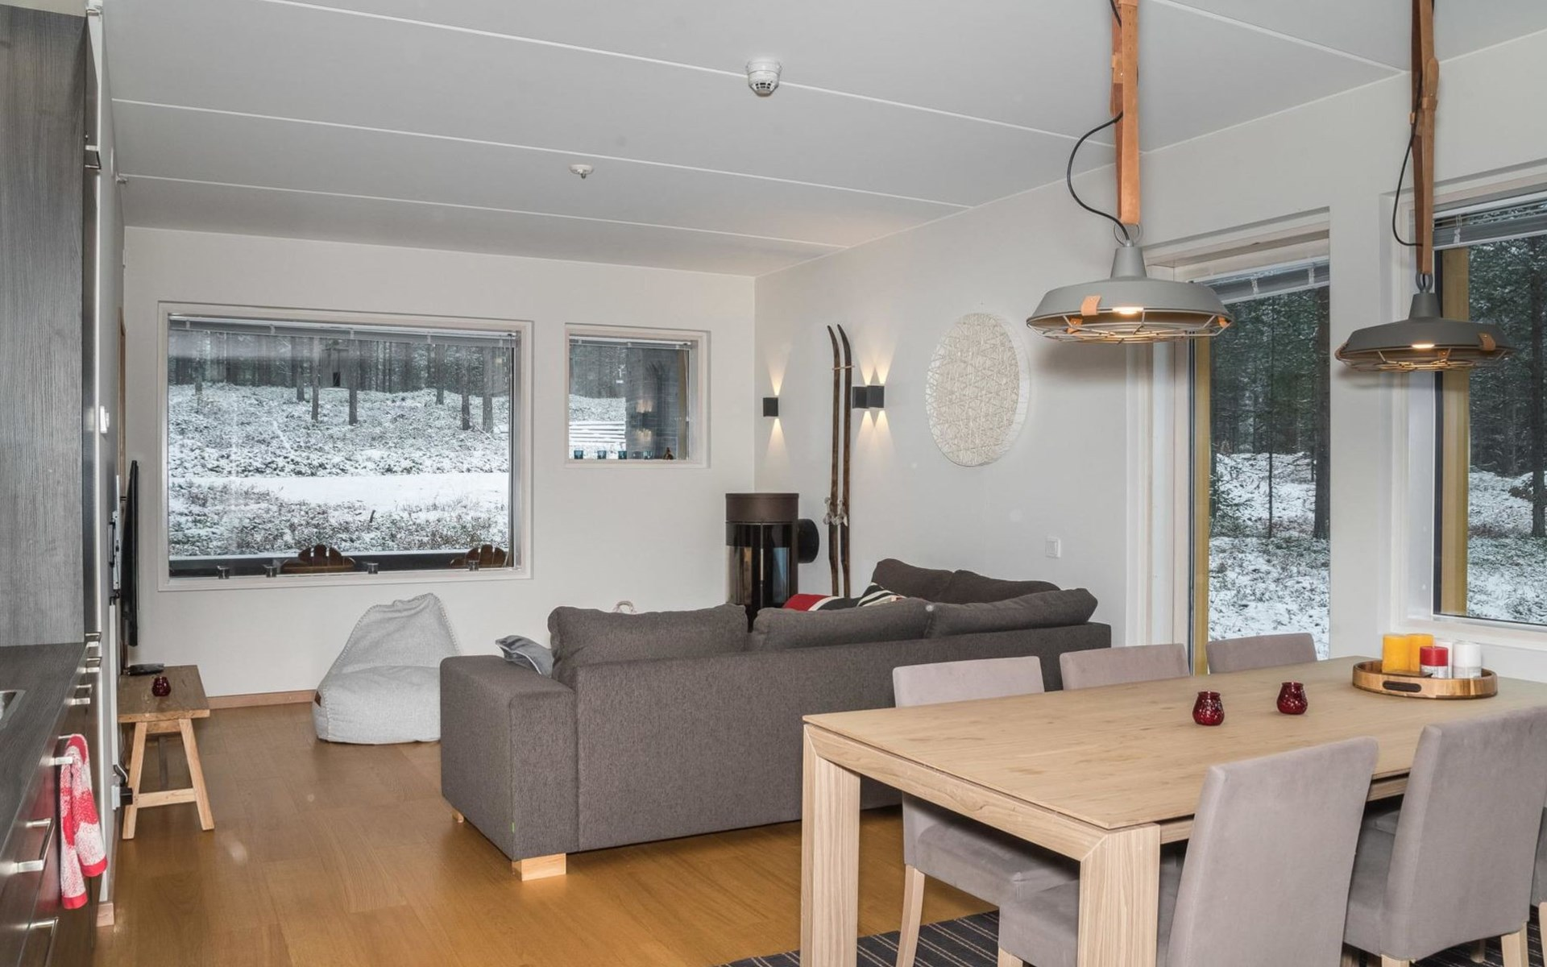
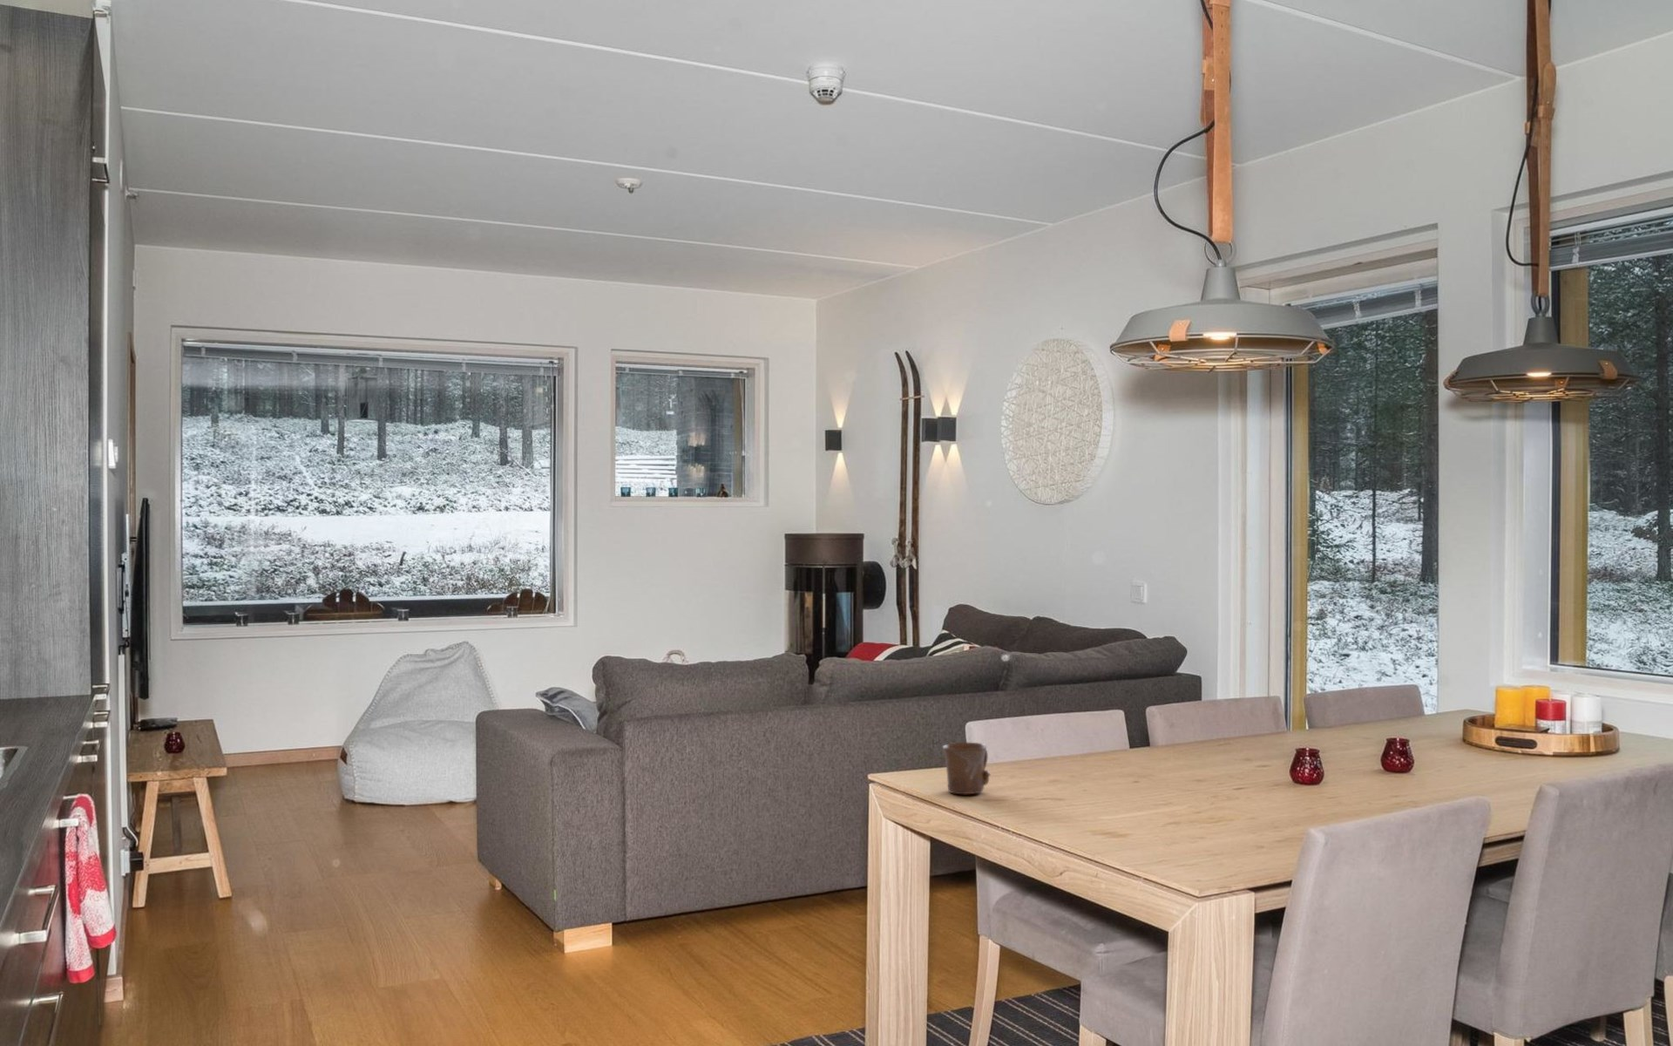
+ mug [942,742,991,795]
